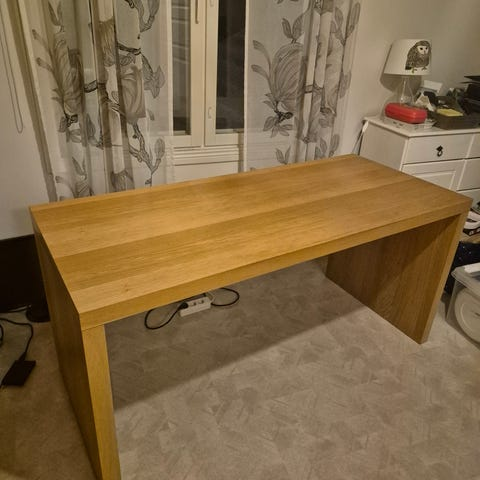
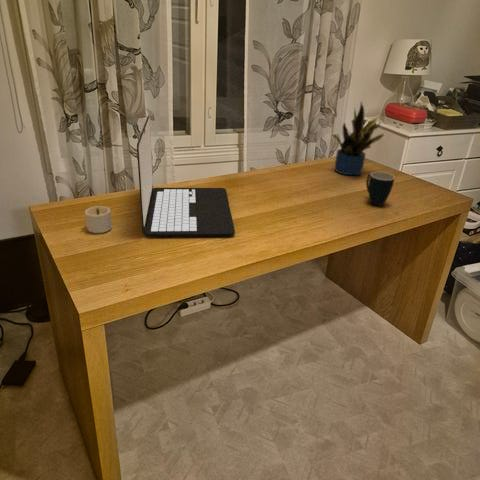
+ mug [365,171,396,206]
+ candle [84,205,113,234]
+ potted plant [331,101,385,176]
+ laptop [136,115,236,237]
